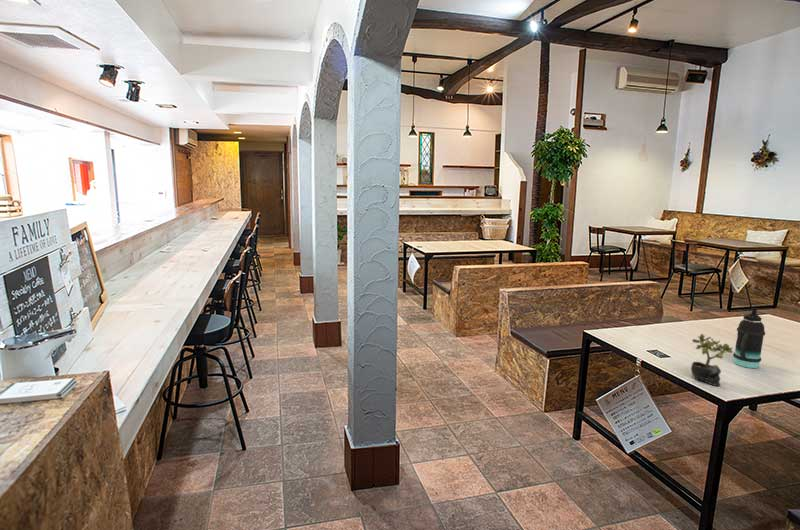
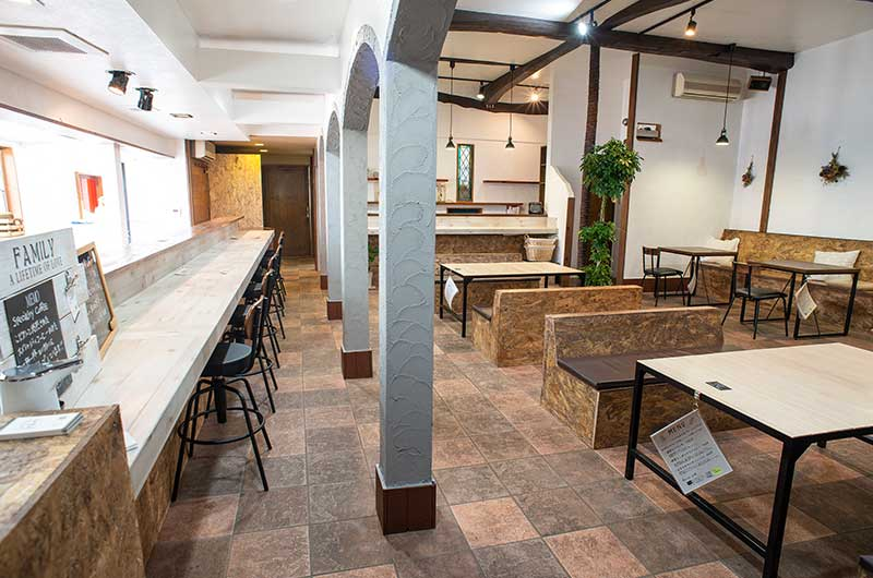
- bottle [732,307,766,369]
- succulent plant [690,333,734,387]
